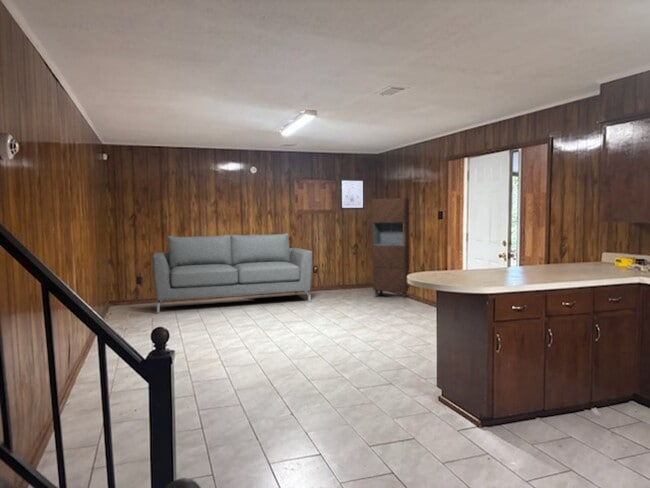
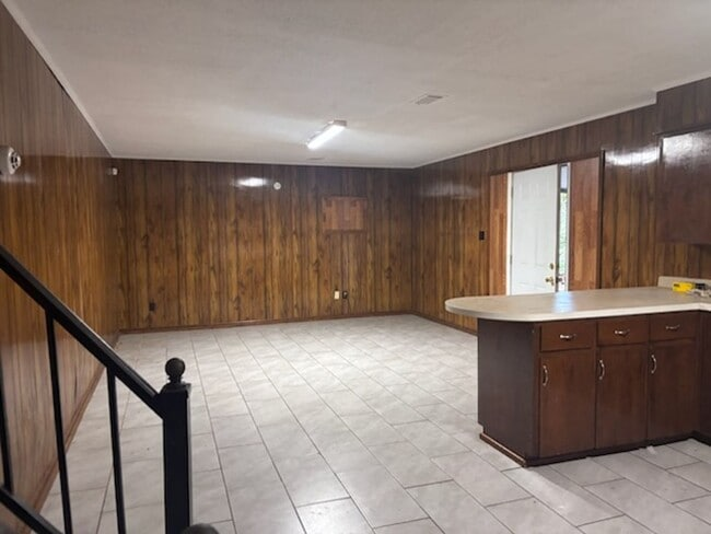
- wall art [339,178,365,210]
- sofa [151,232,313,314]
- storage cabinet [371,197,410,299]
